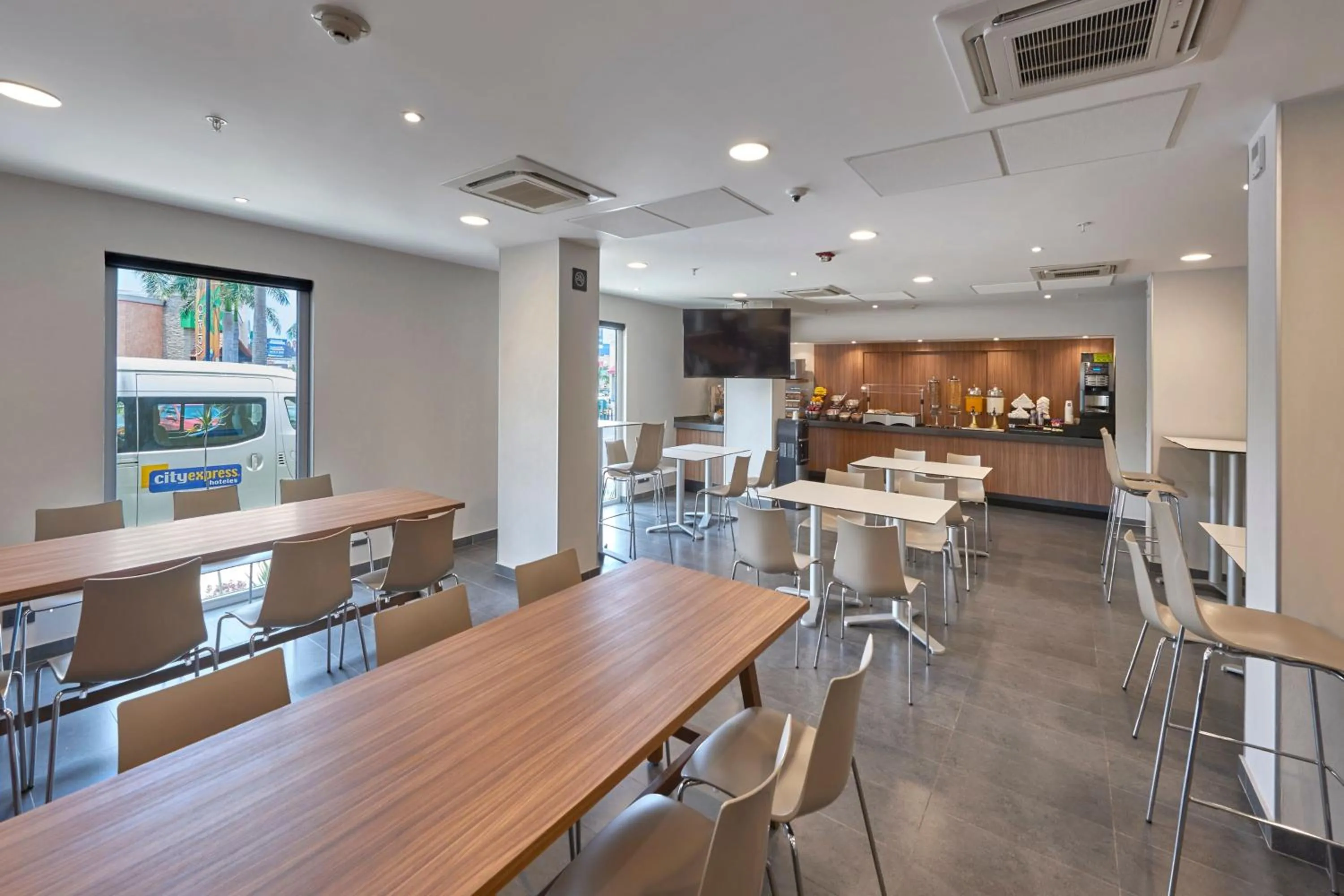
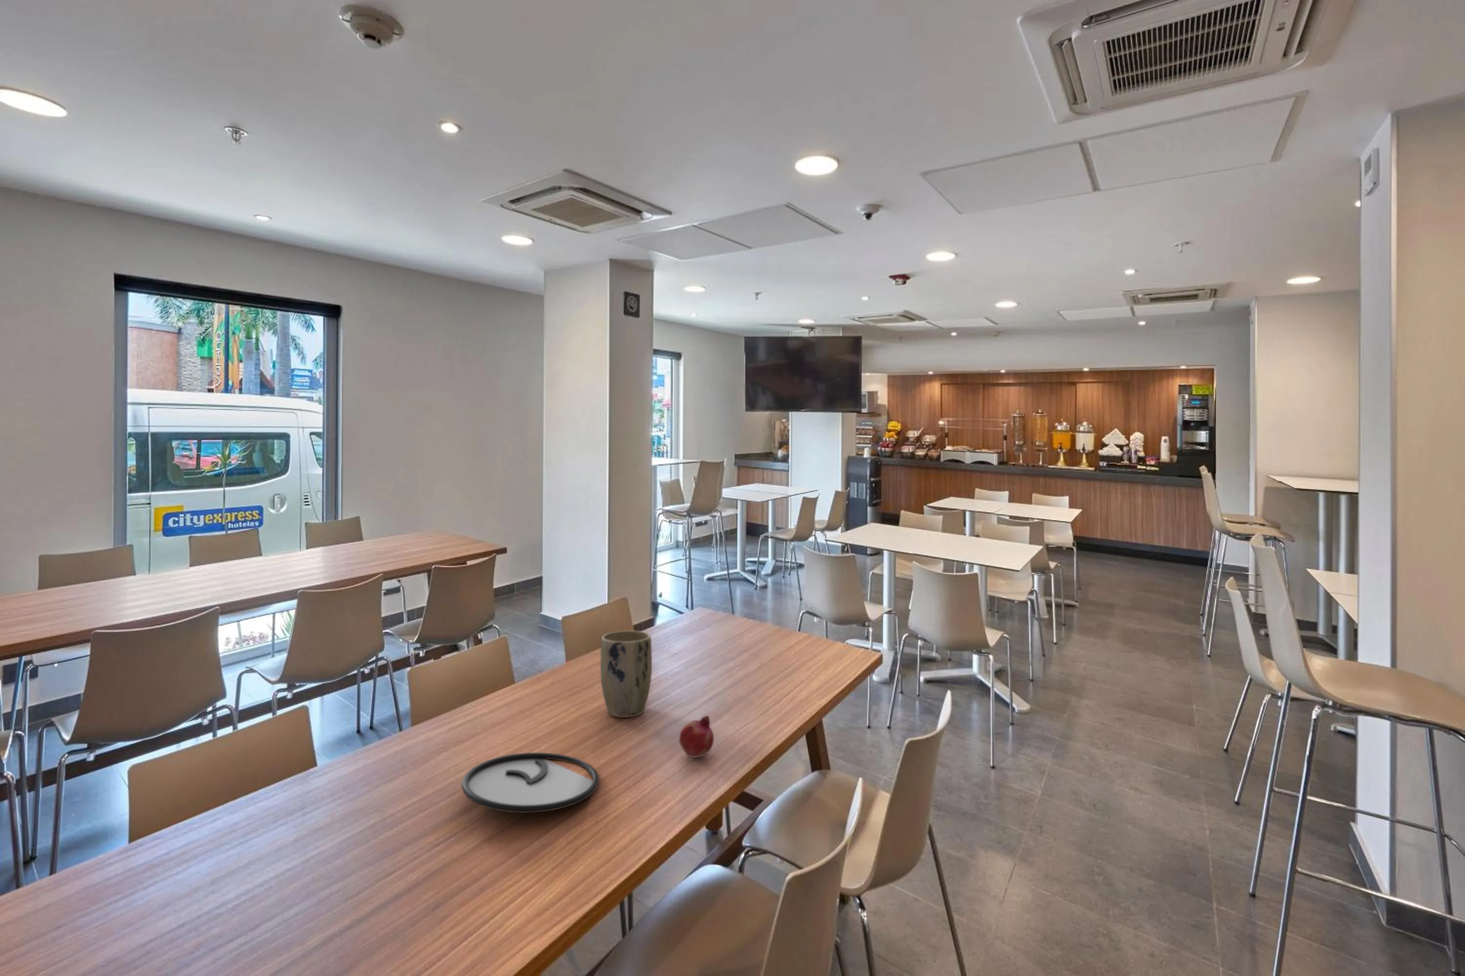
+ fruit [679,715,714,758]
+ plate [461,752,600,814]
+ plant pot [601,630,653,718]
